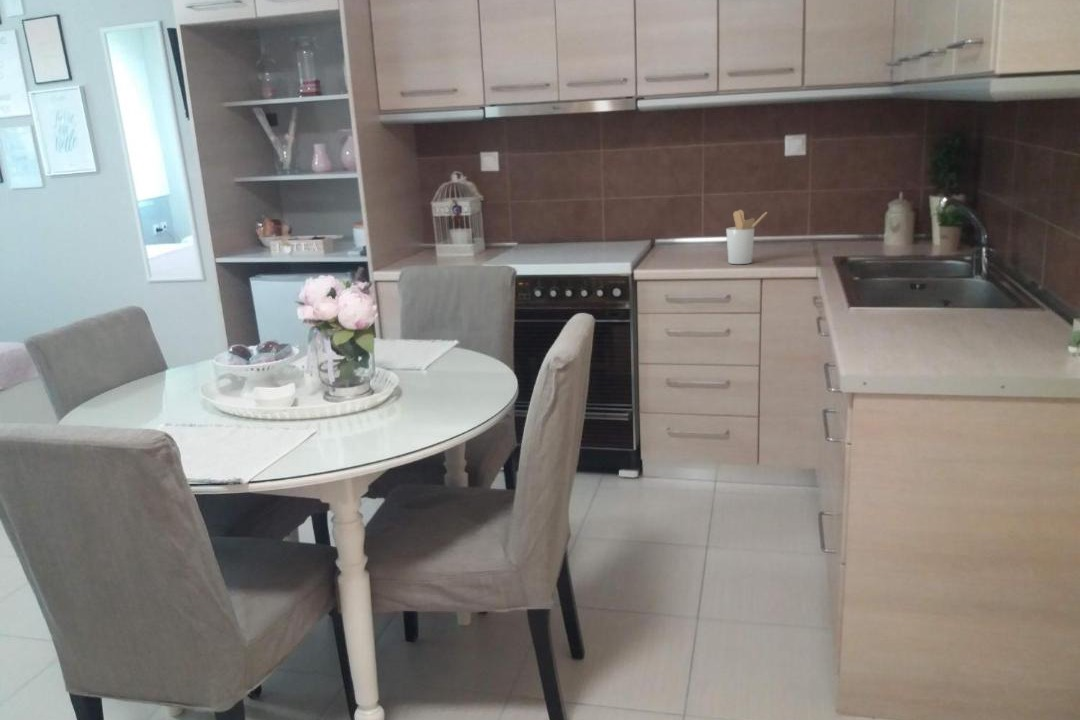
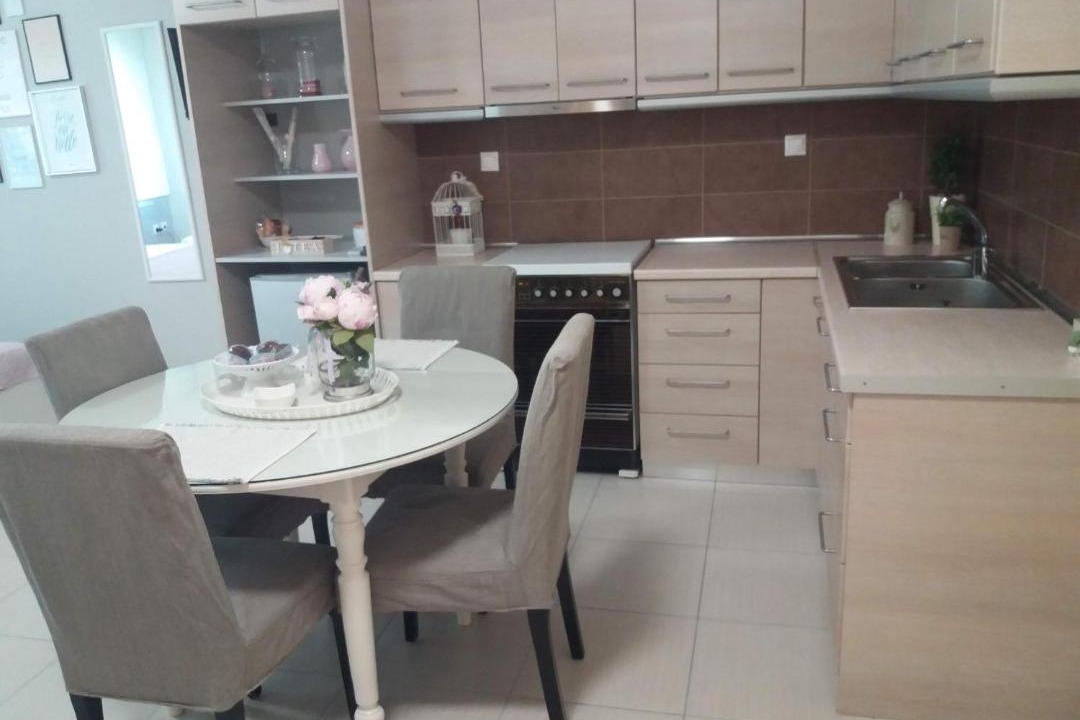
- utensil holder [725,209,768,265]
